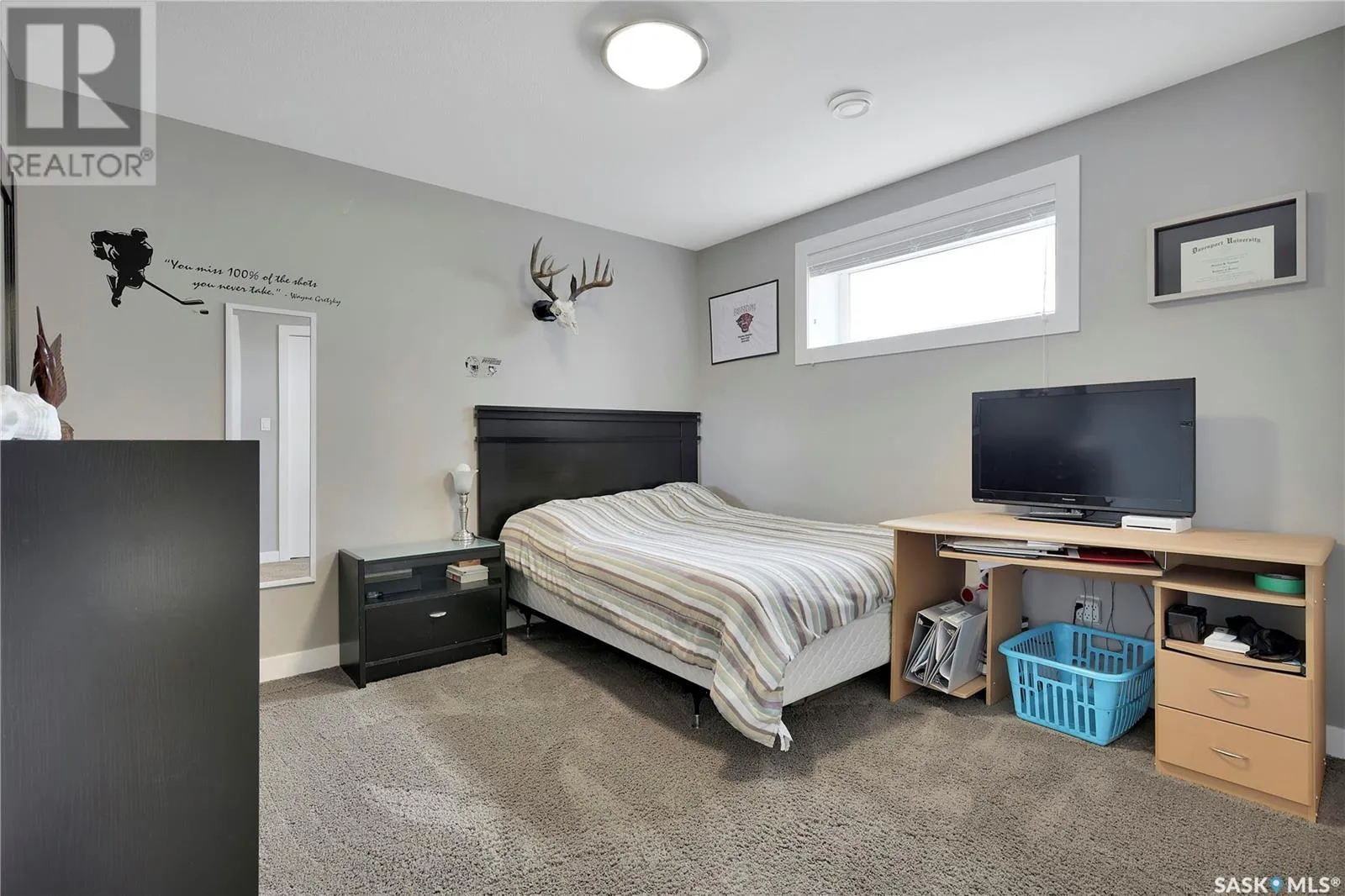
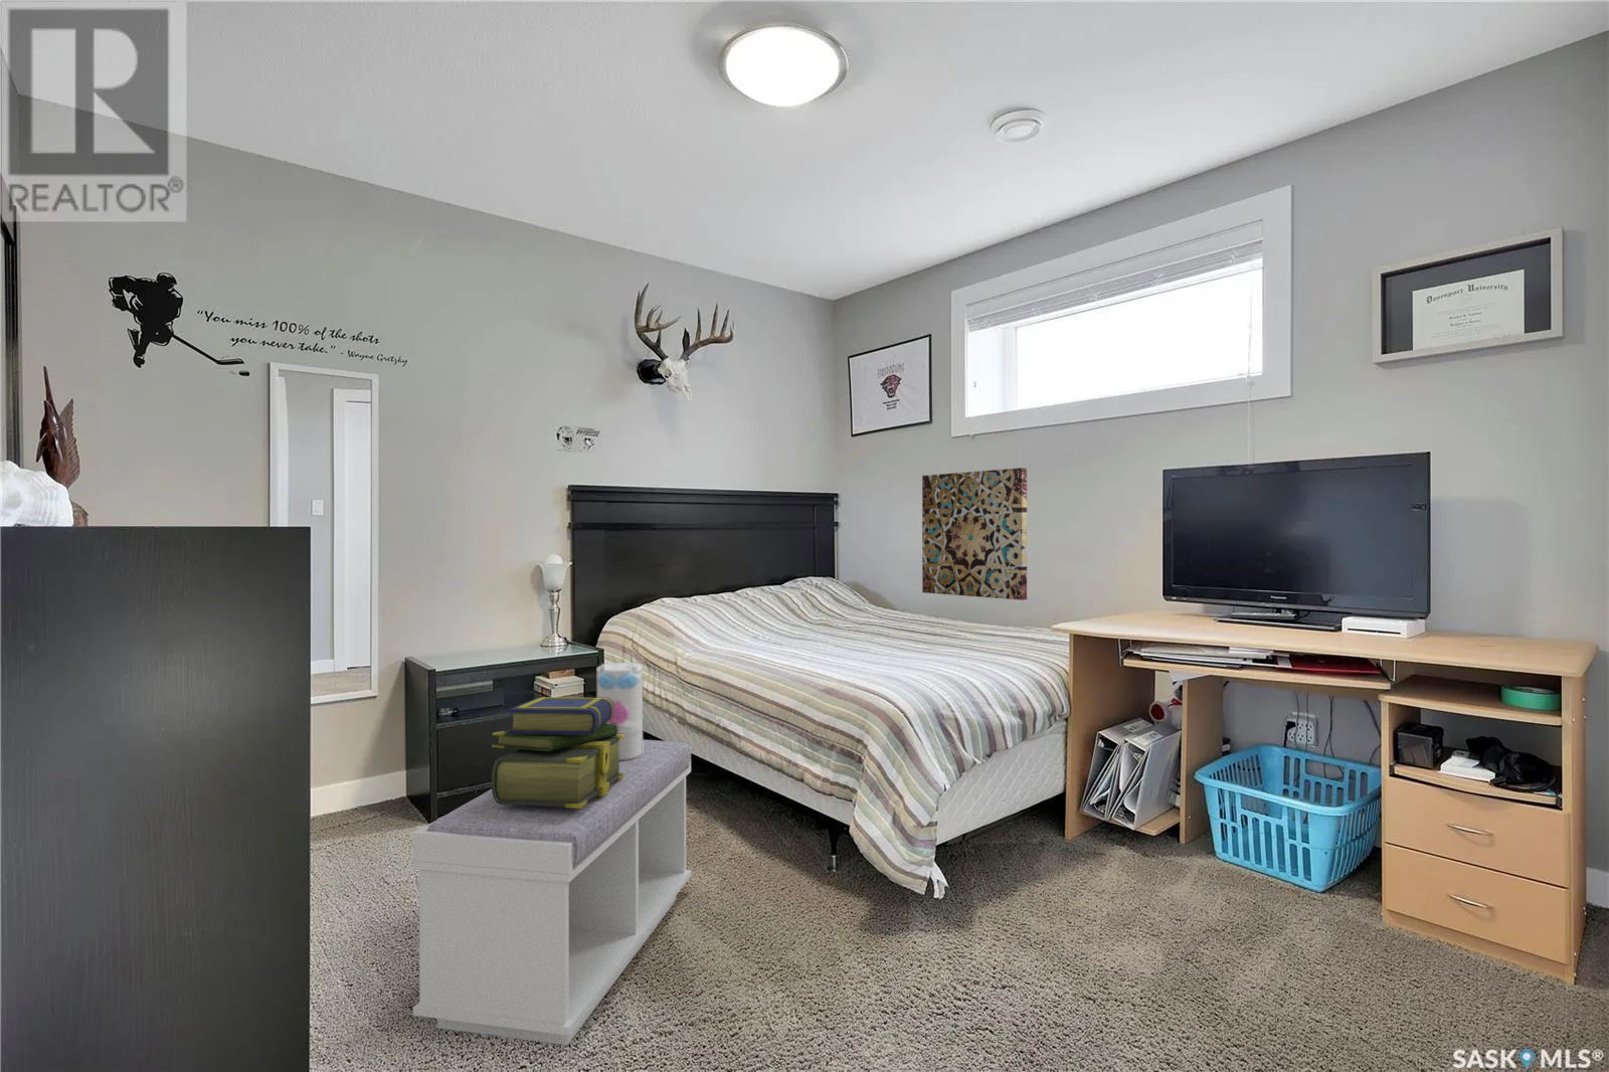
+ bench [413,739,691,1046]
+ stack of books [490,696,624,809]
+ wall art [921,467,1028,602]
+ decorative vase [596,662,644,760]
